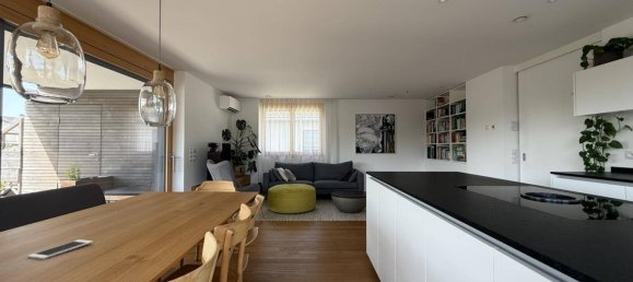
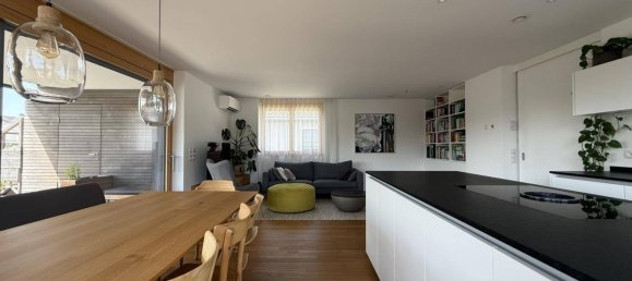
- cell phone [27,238,94,260]
